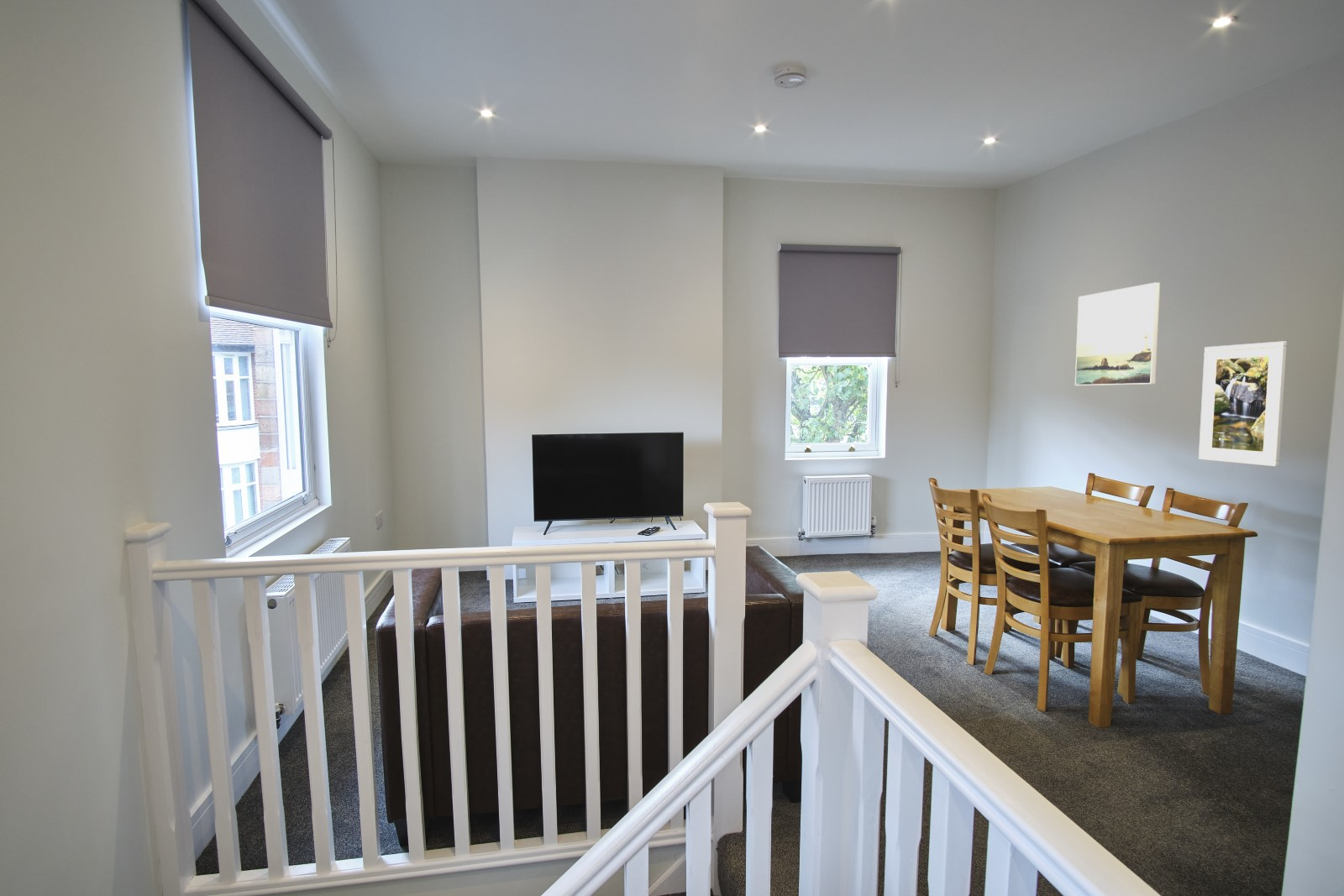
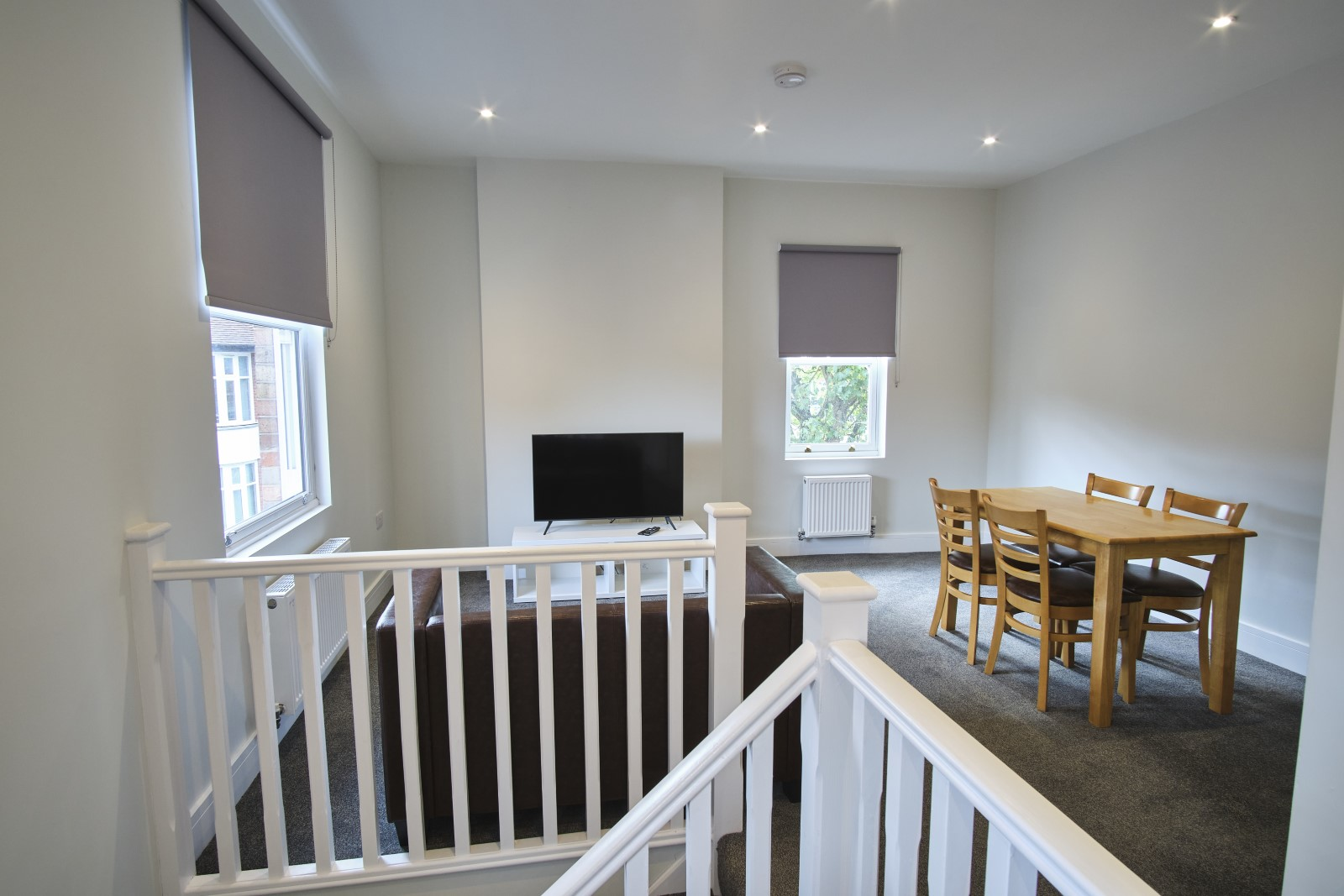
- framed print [1198,340,1288,468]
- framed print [1074,281,1161,386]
